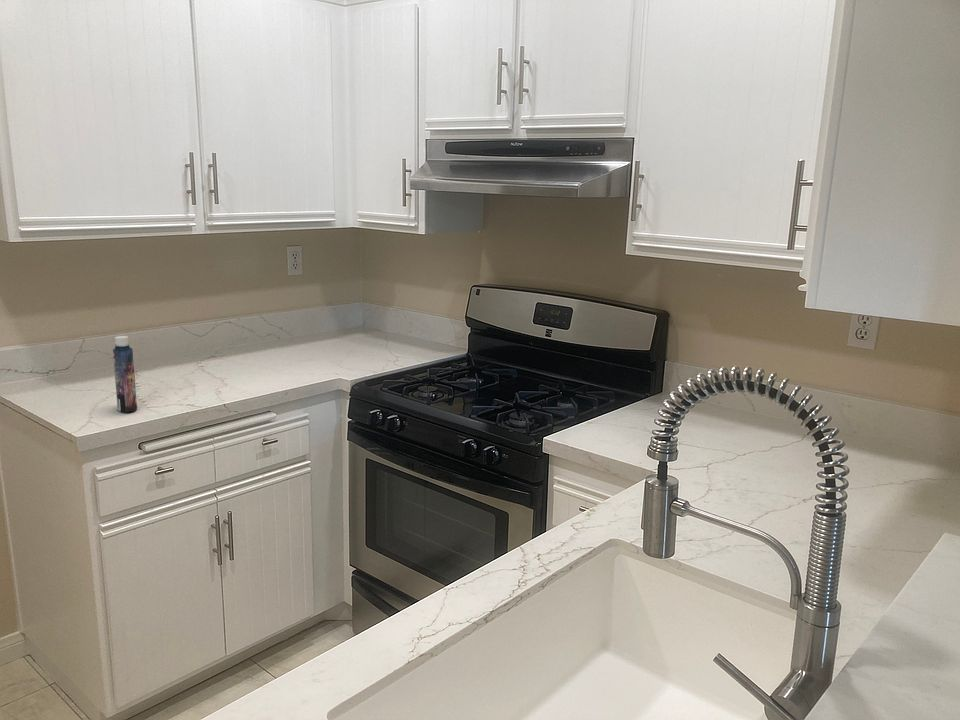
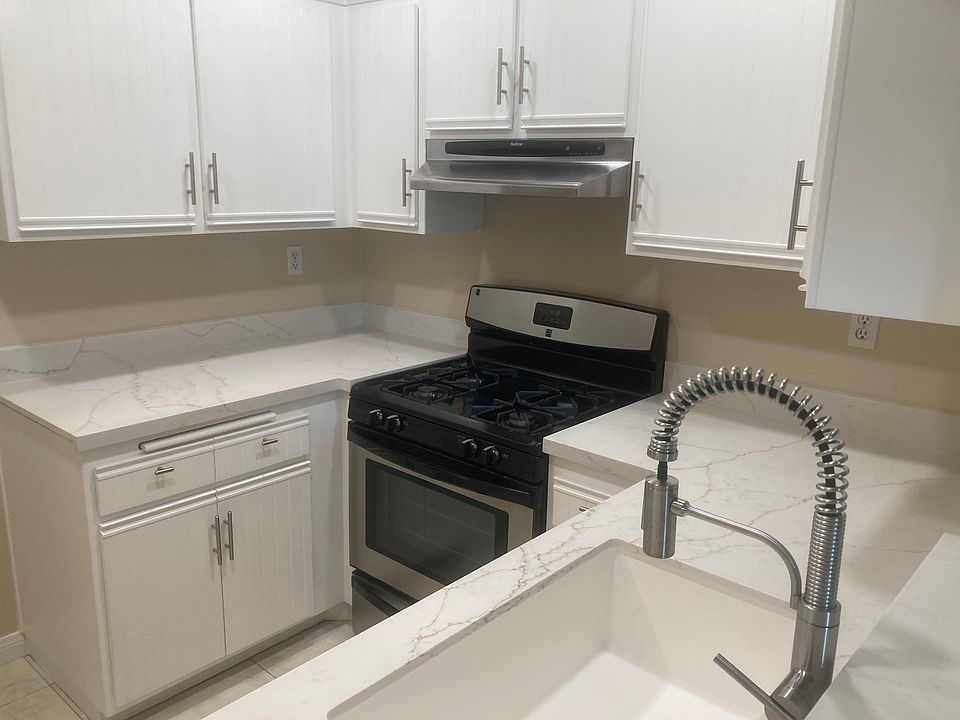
- bottle [112,335,138,413]
